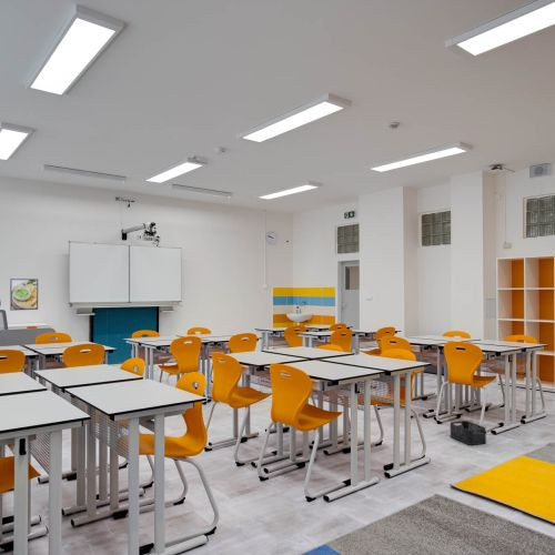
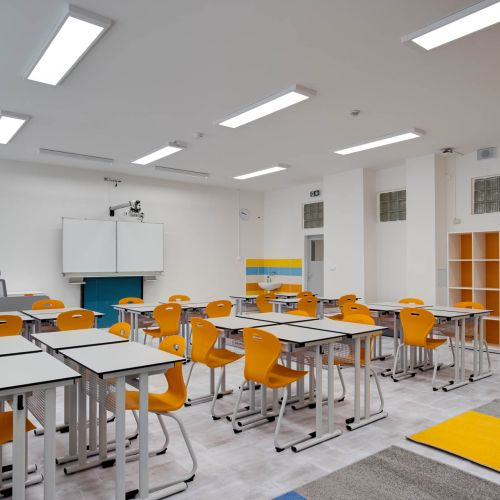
- storage bin [450,420,487,446]
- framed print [9,278,39,312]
